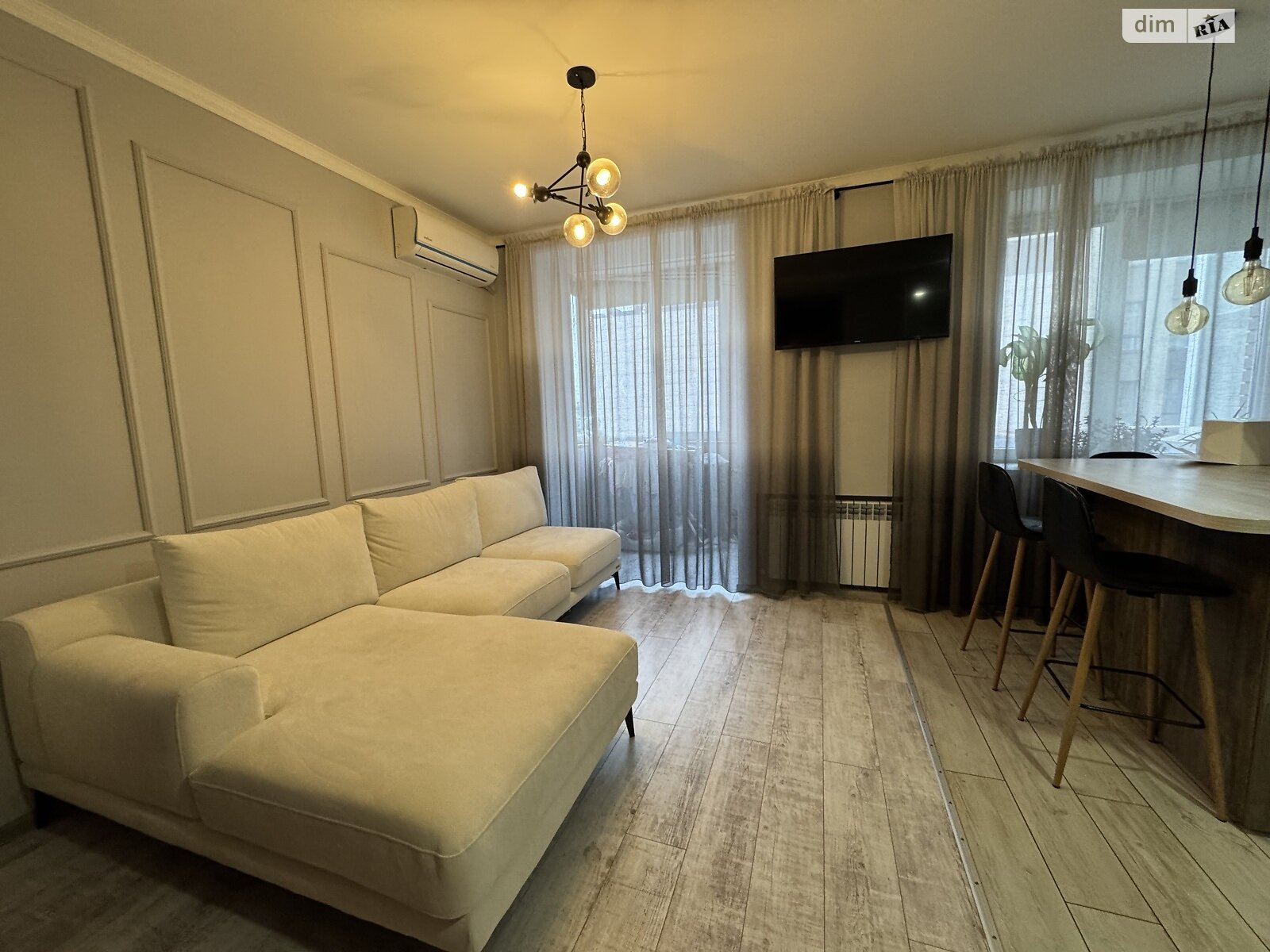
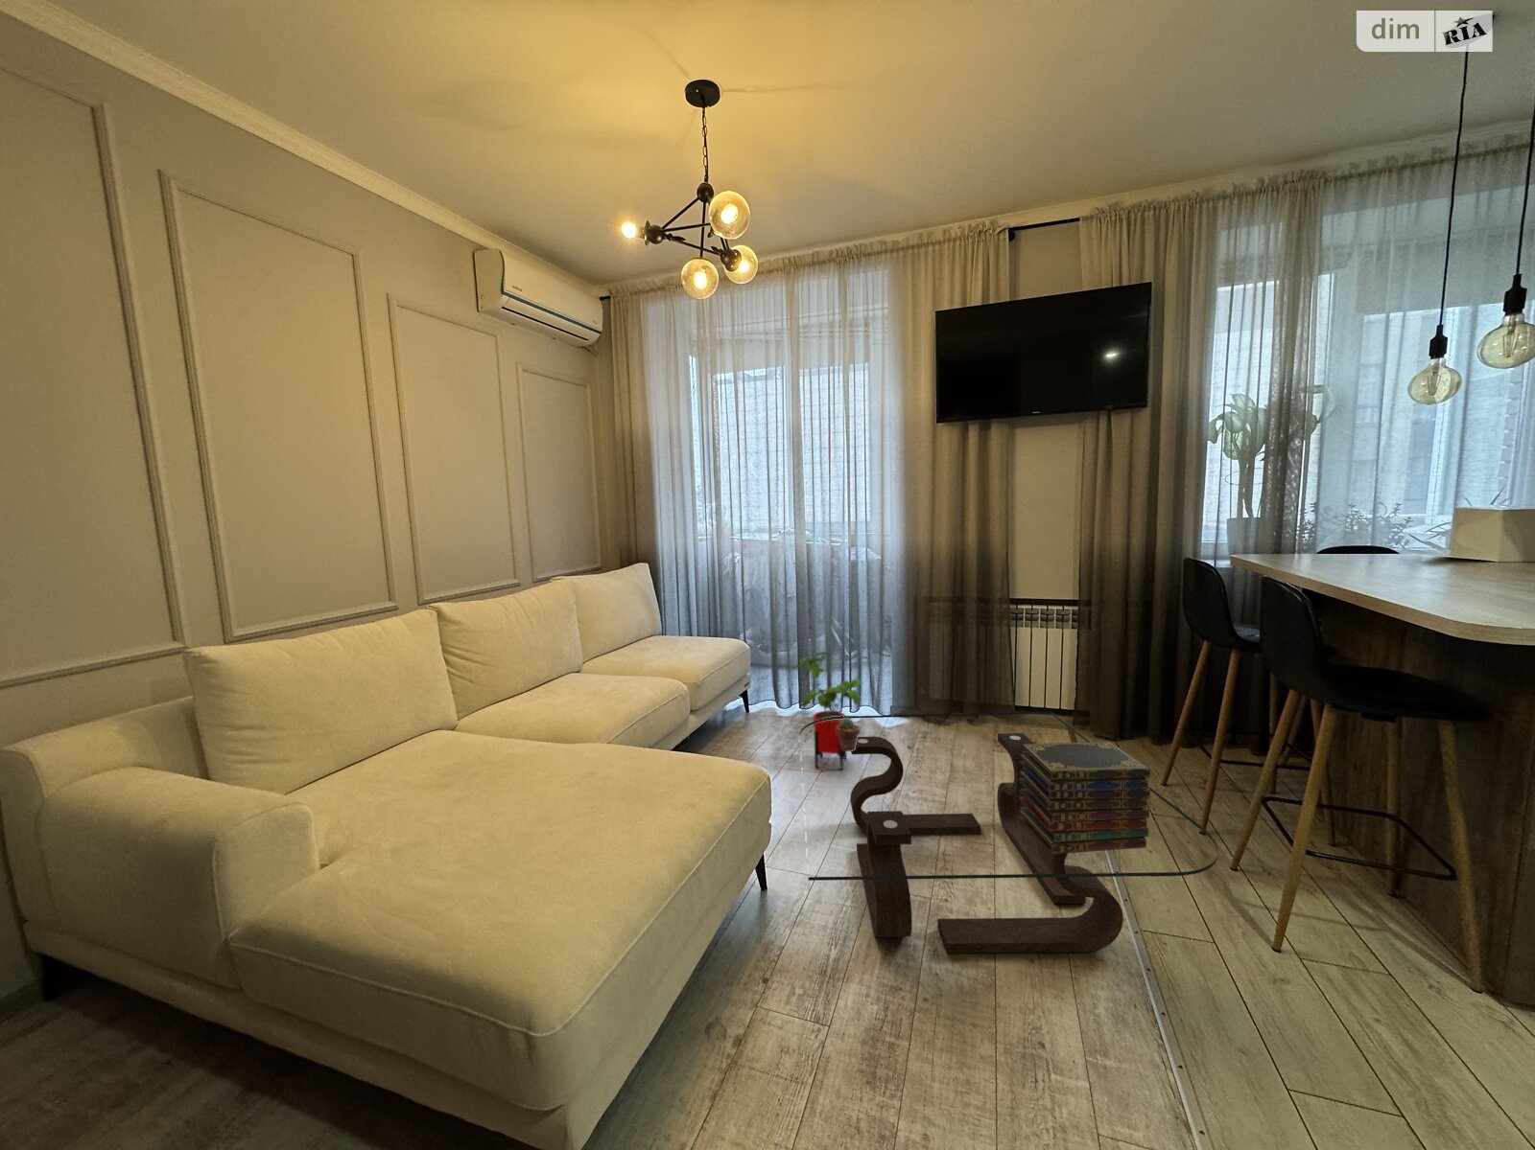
+ house plant [793,651,863,771]
+ potted succulent [836,718,861,753]
+ book stack [1018,740,1151,854]
+ coffee table [799,712,1220,954]
